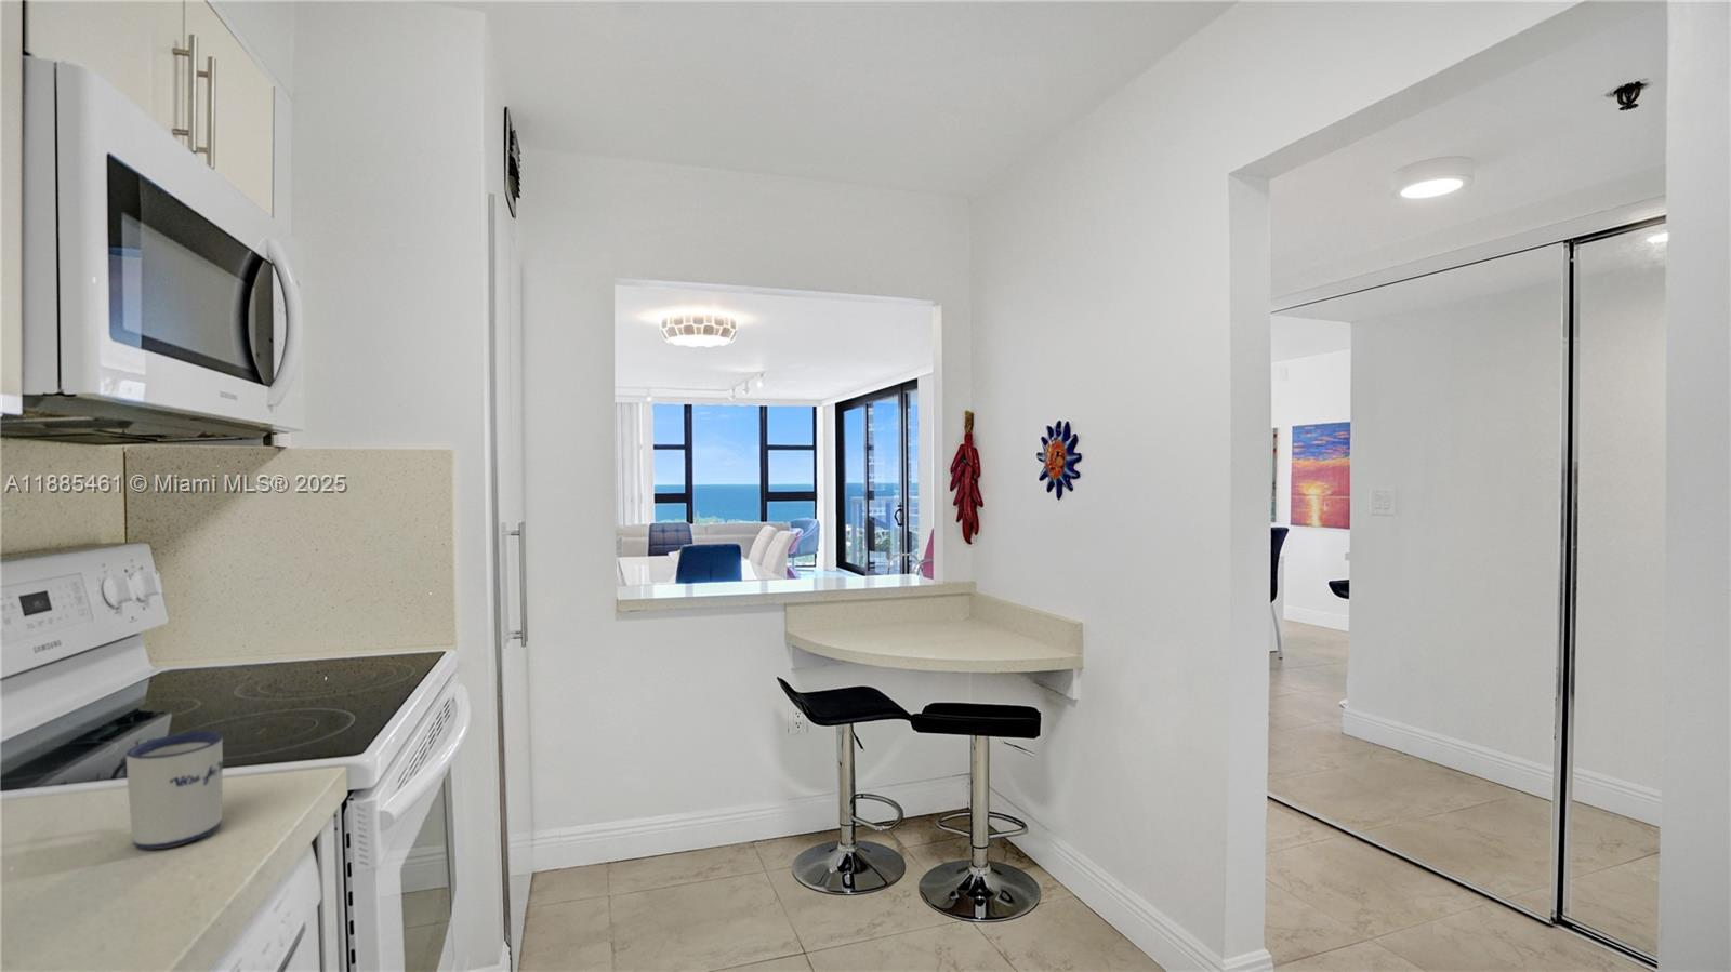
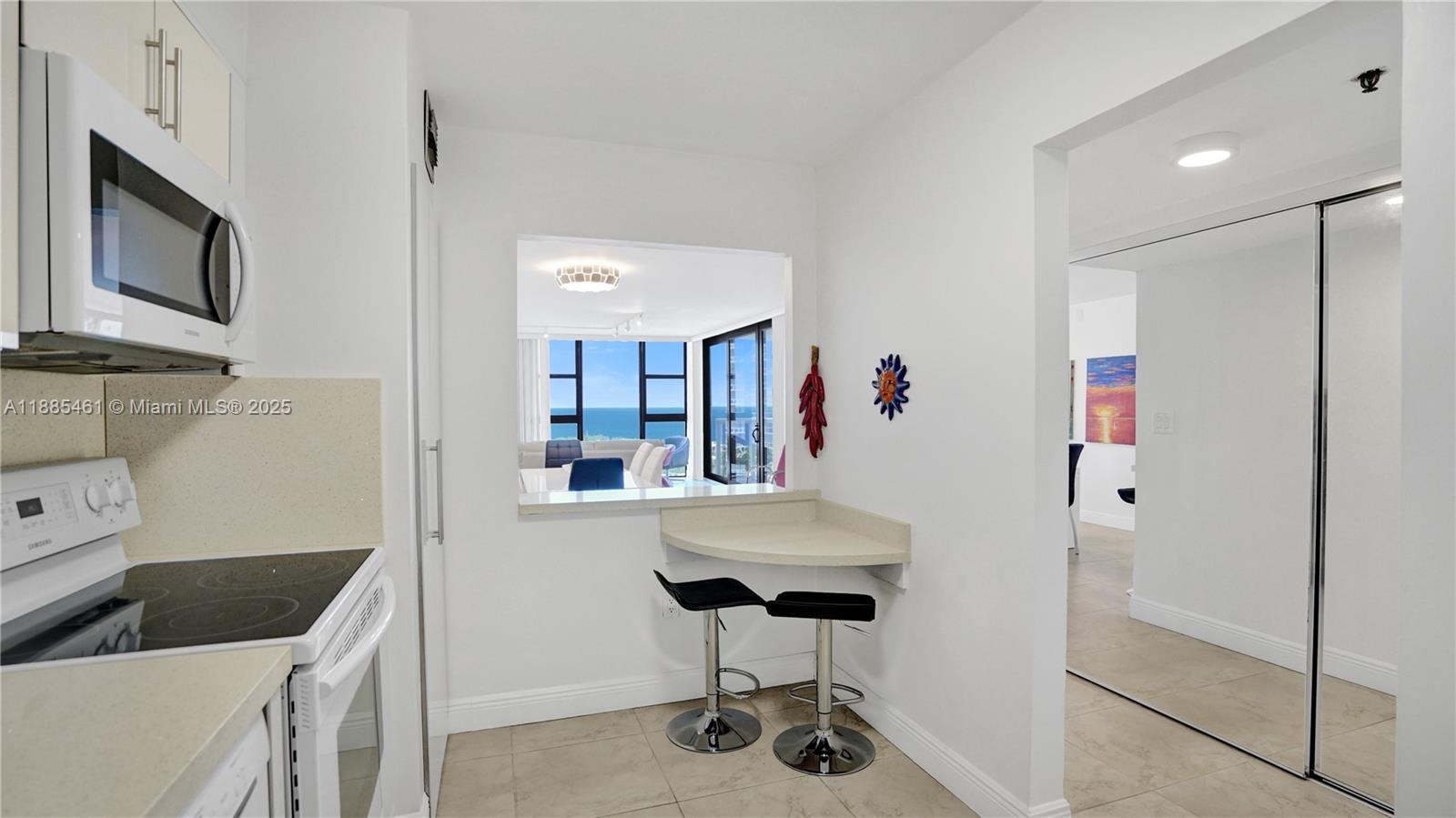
- mug [126,731,224,850]
